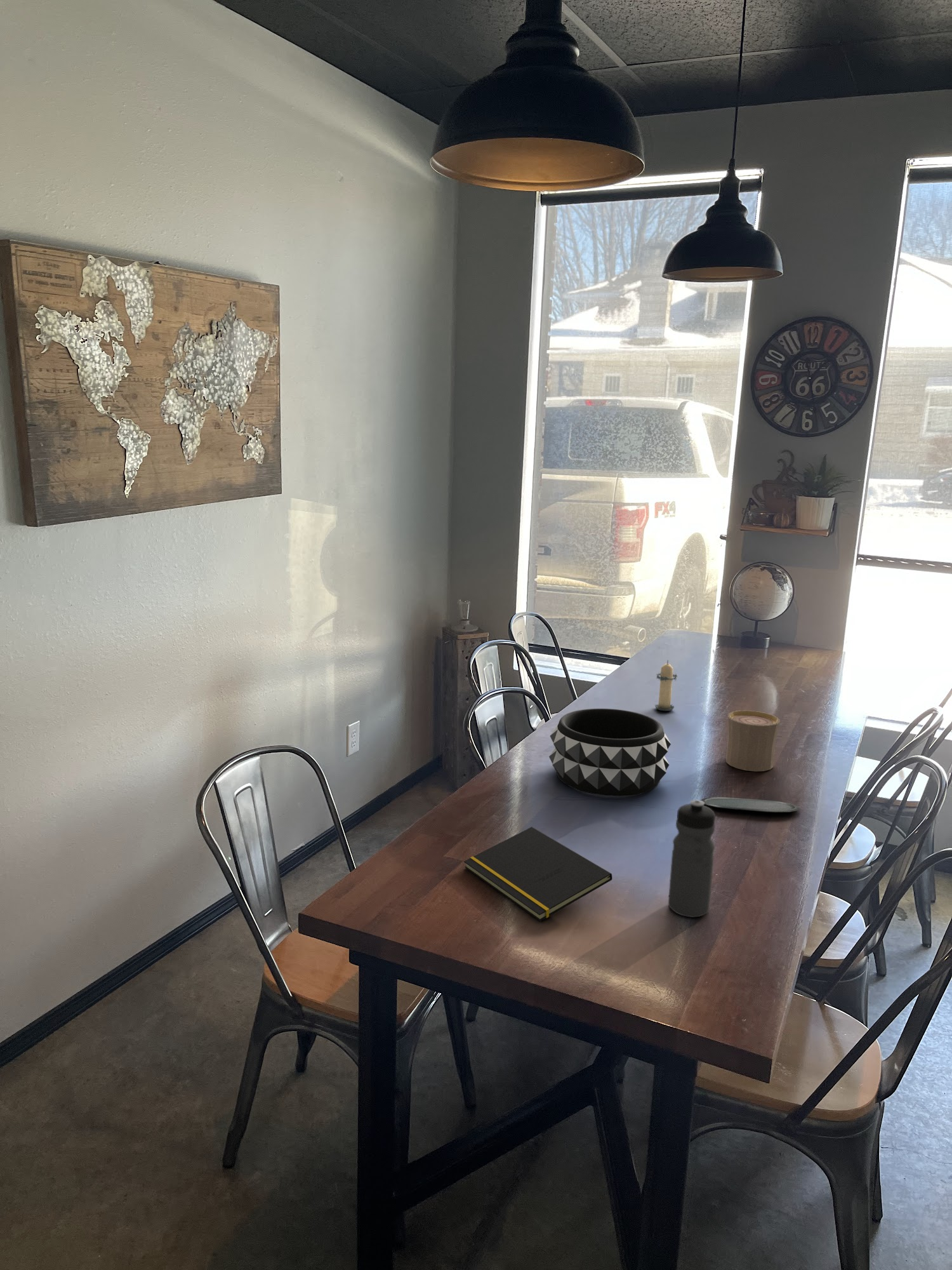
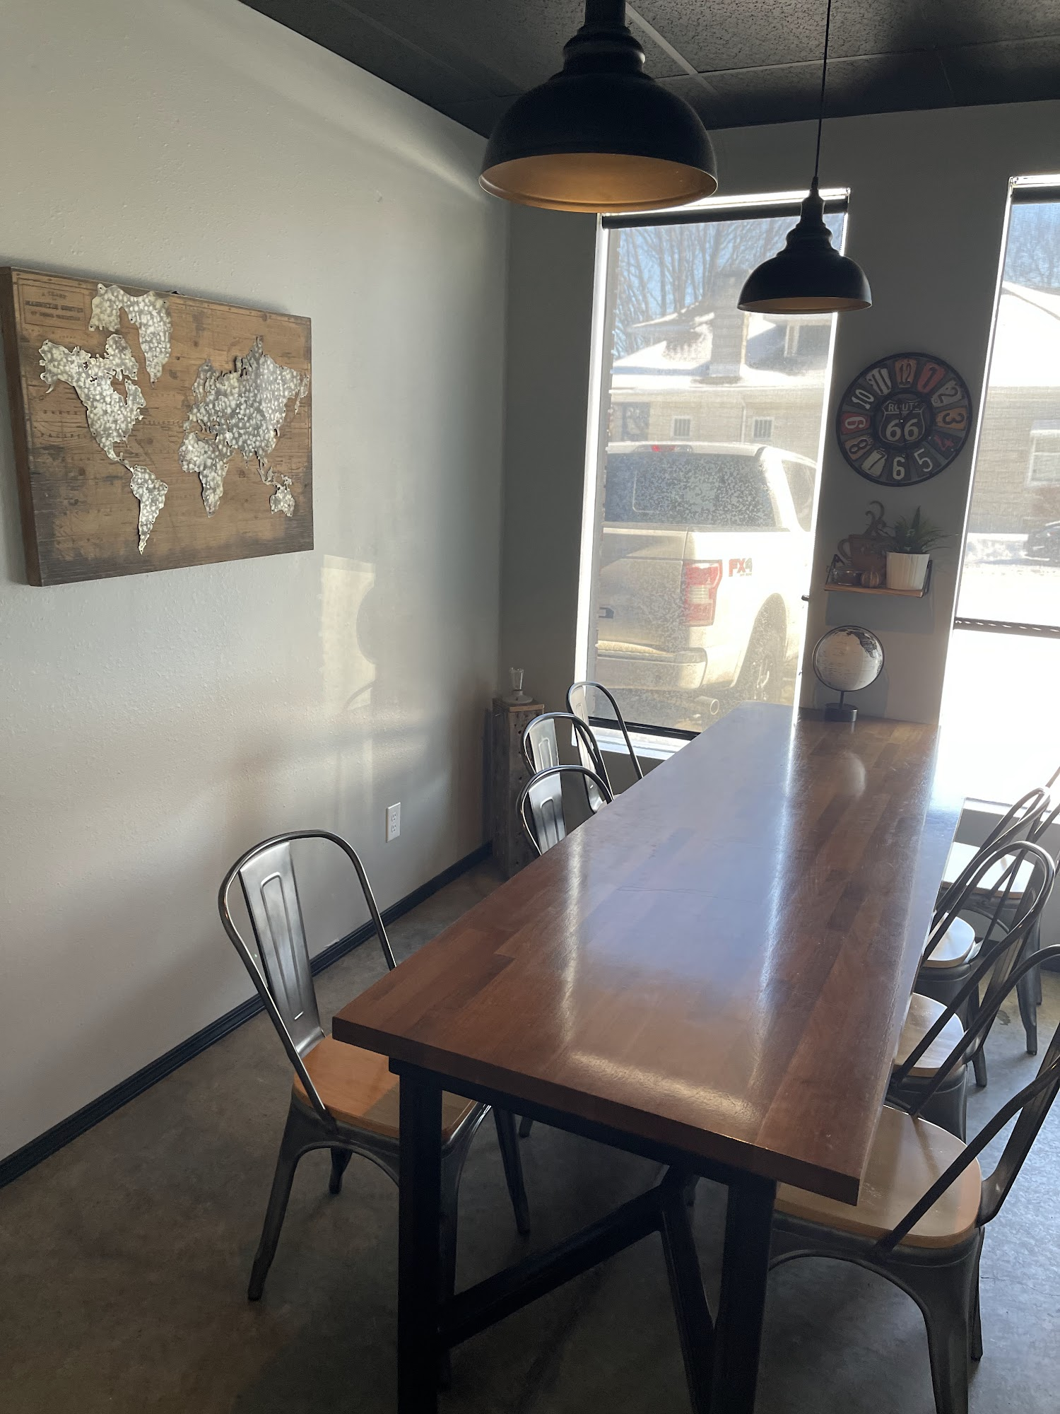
- notepad [463,826,613,922]
- decorative bowl [548,708,671,797]
- oval tray [699,796,800,813]
- cup [725,710,781,772]
- candle [654,660,678,712]
- water bottle [668,799,716,918]
